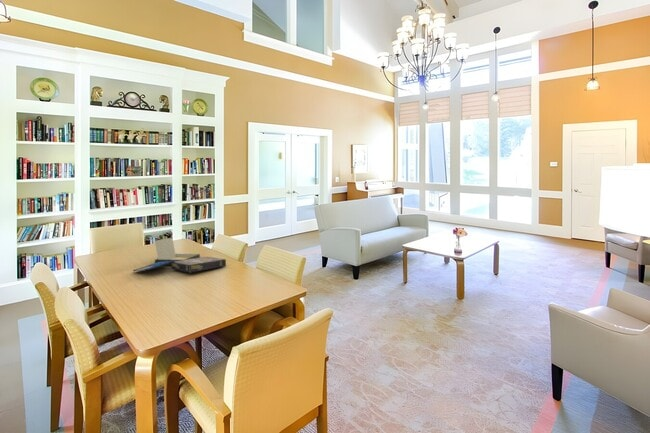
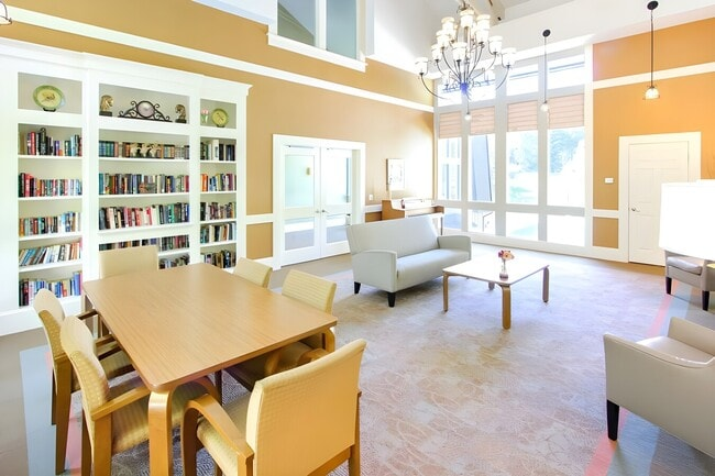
- board game [132,237,227,273]
